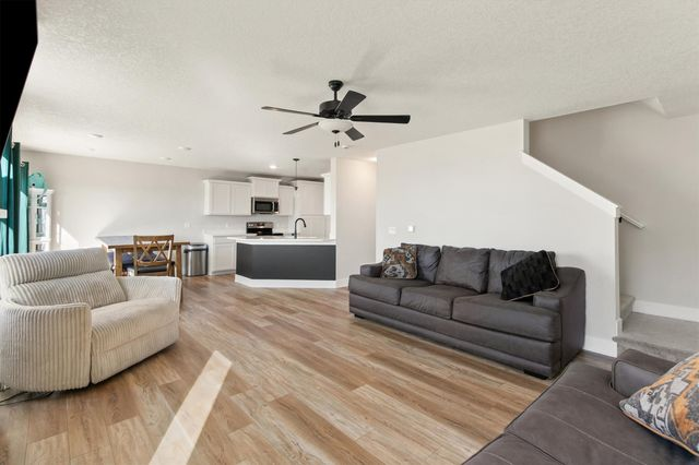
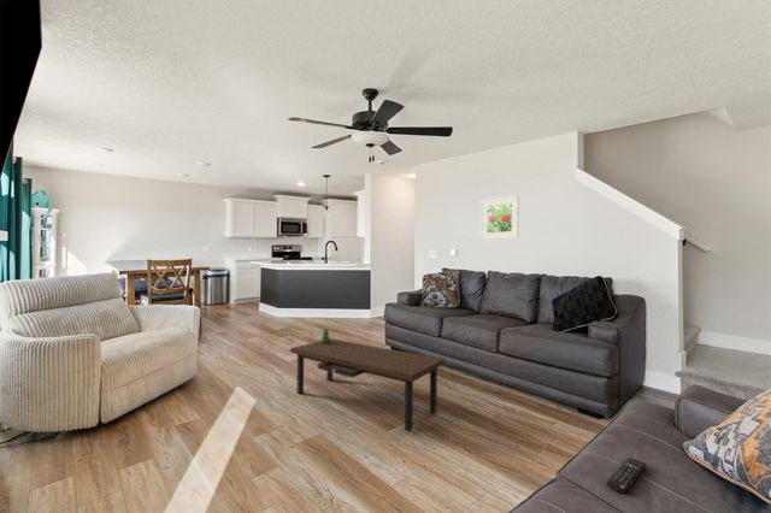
+ coffee table [289,328,446,432]
+ remote control [606,456,647,494]
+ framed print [479,195,520,241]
